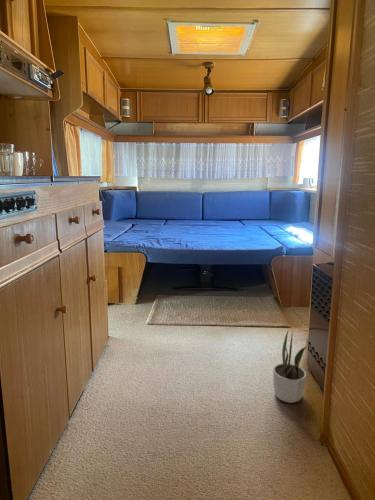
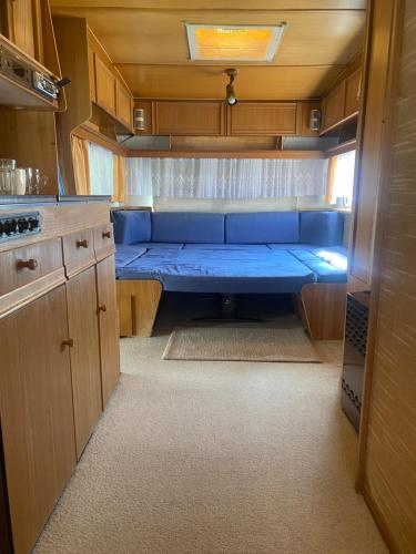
- potted plant [272,328,308,404]
